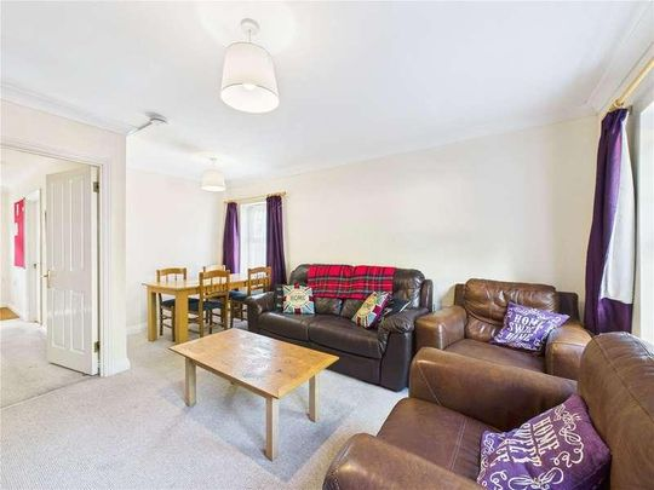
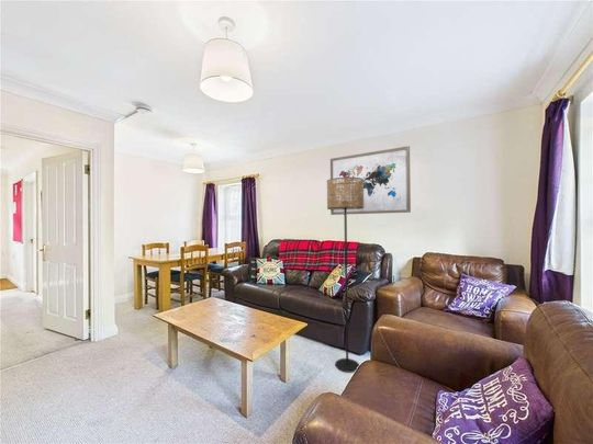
+ floor lamp [326,178,365,374]
+ wall art [329,145,412,216]
